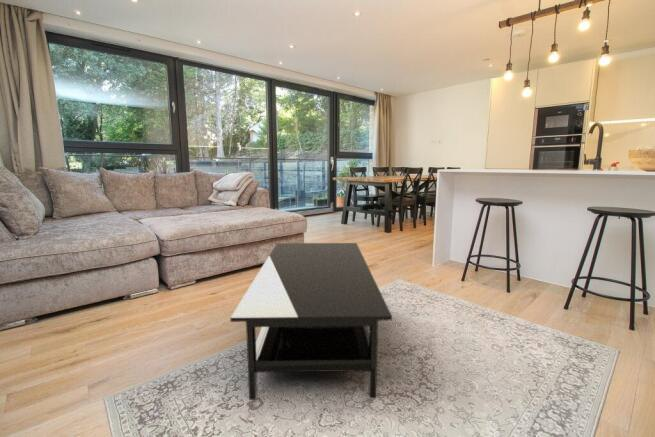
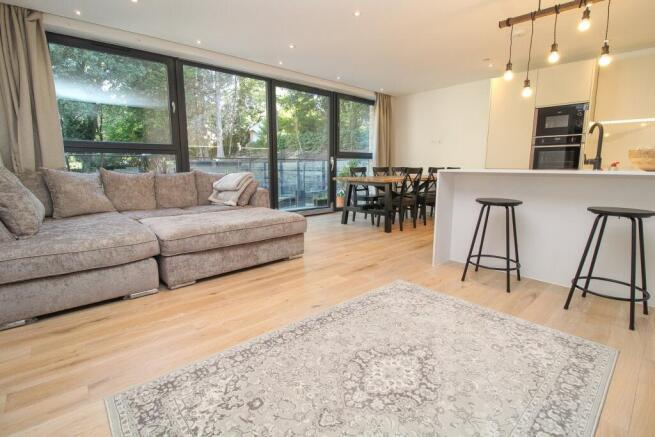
- coffee table [230,242,393,401]
